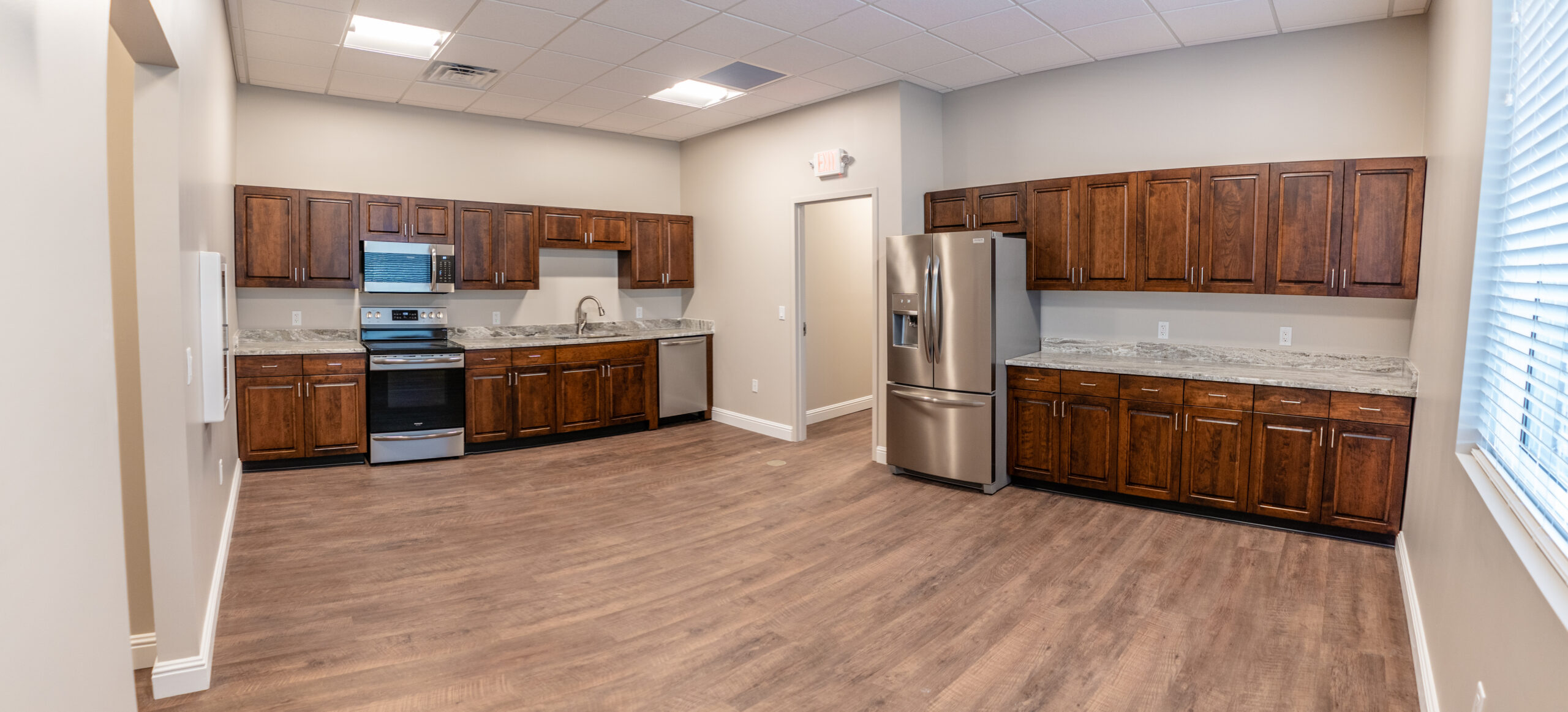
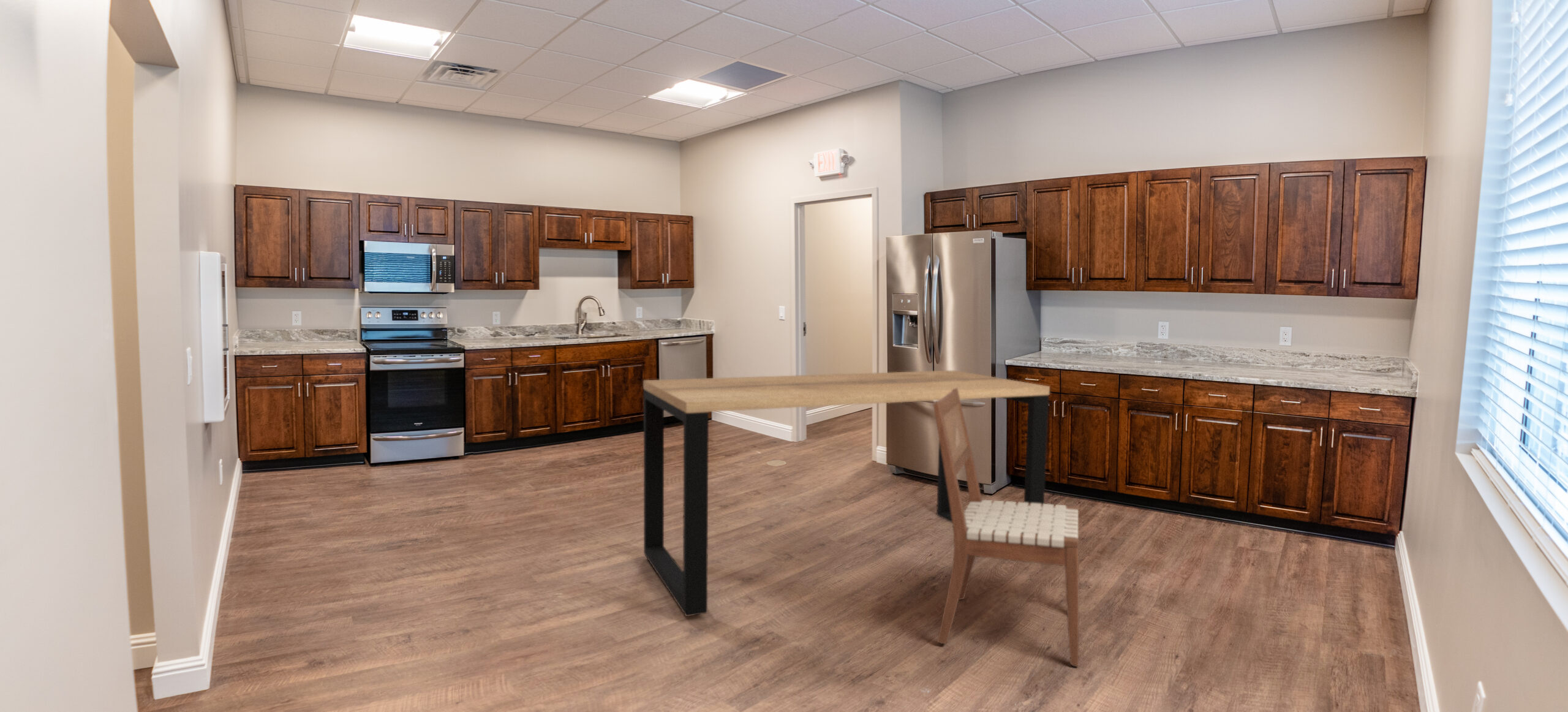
+ chair [933,388,1080,667]
+ dining table [643,369,1050,617]
